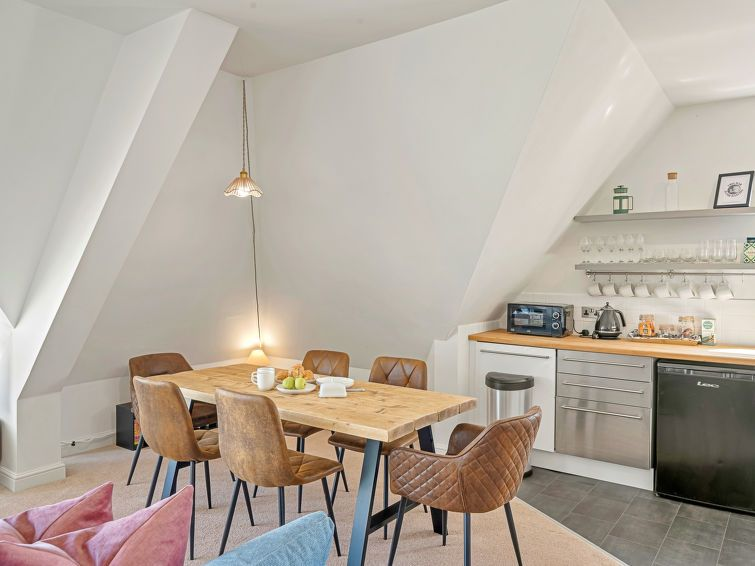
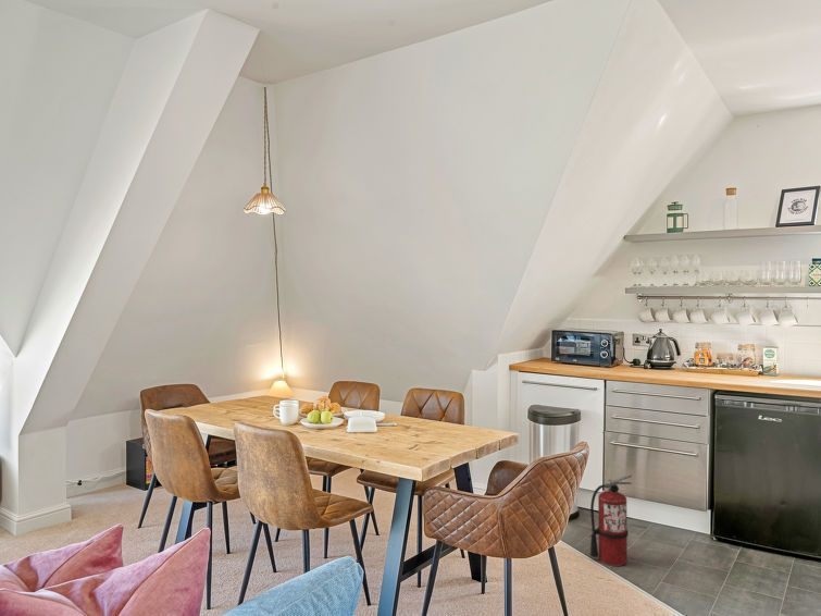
+ fire extinguisher [589,473,634,567]
